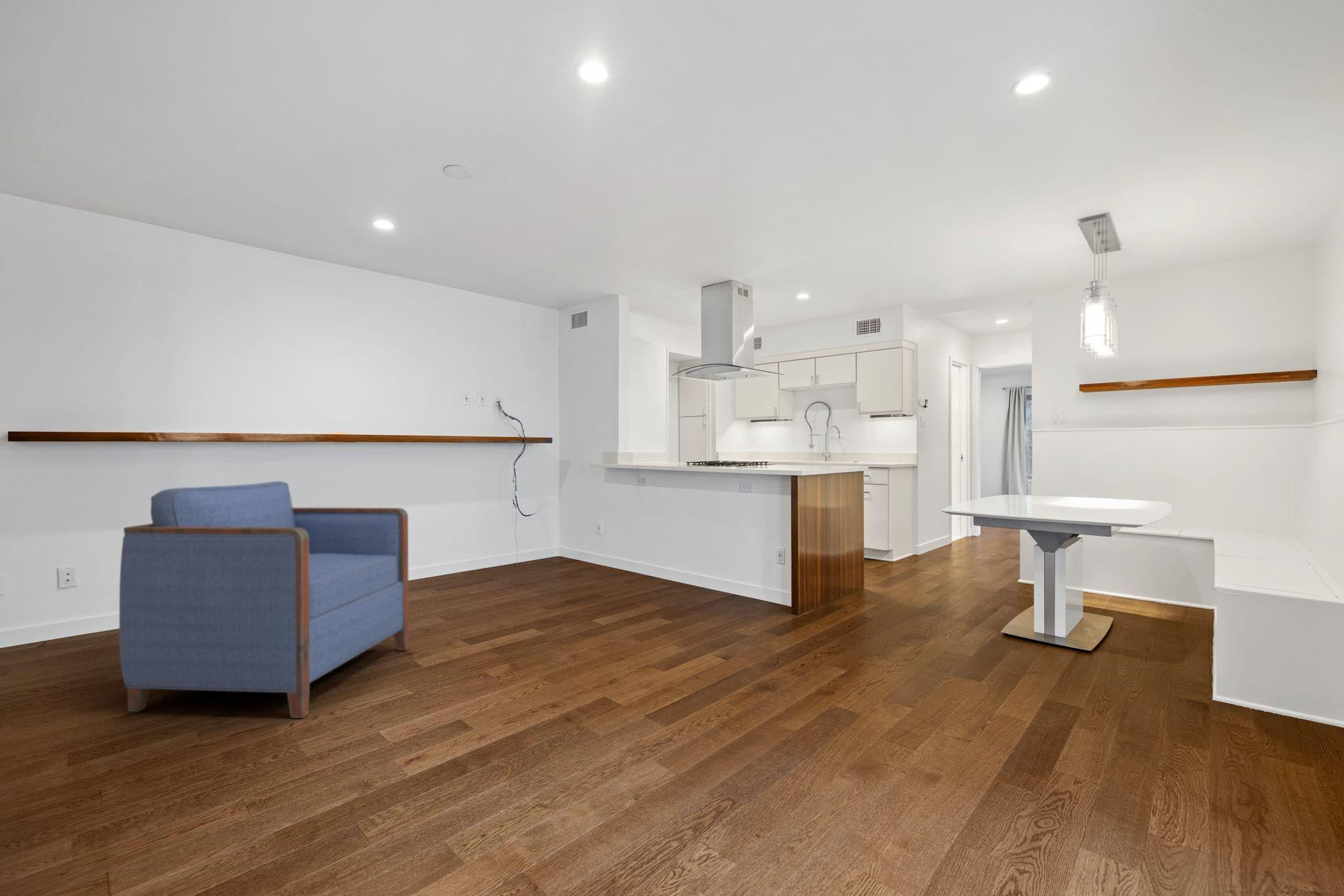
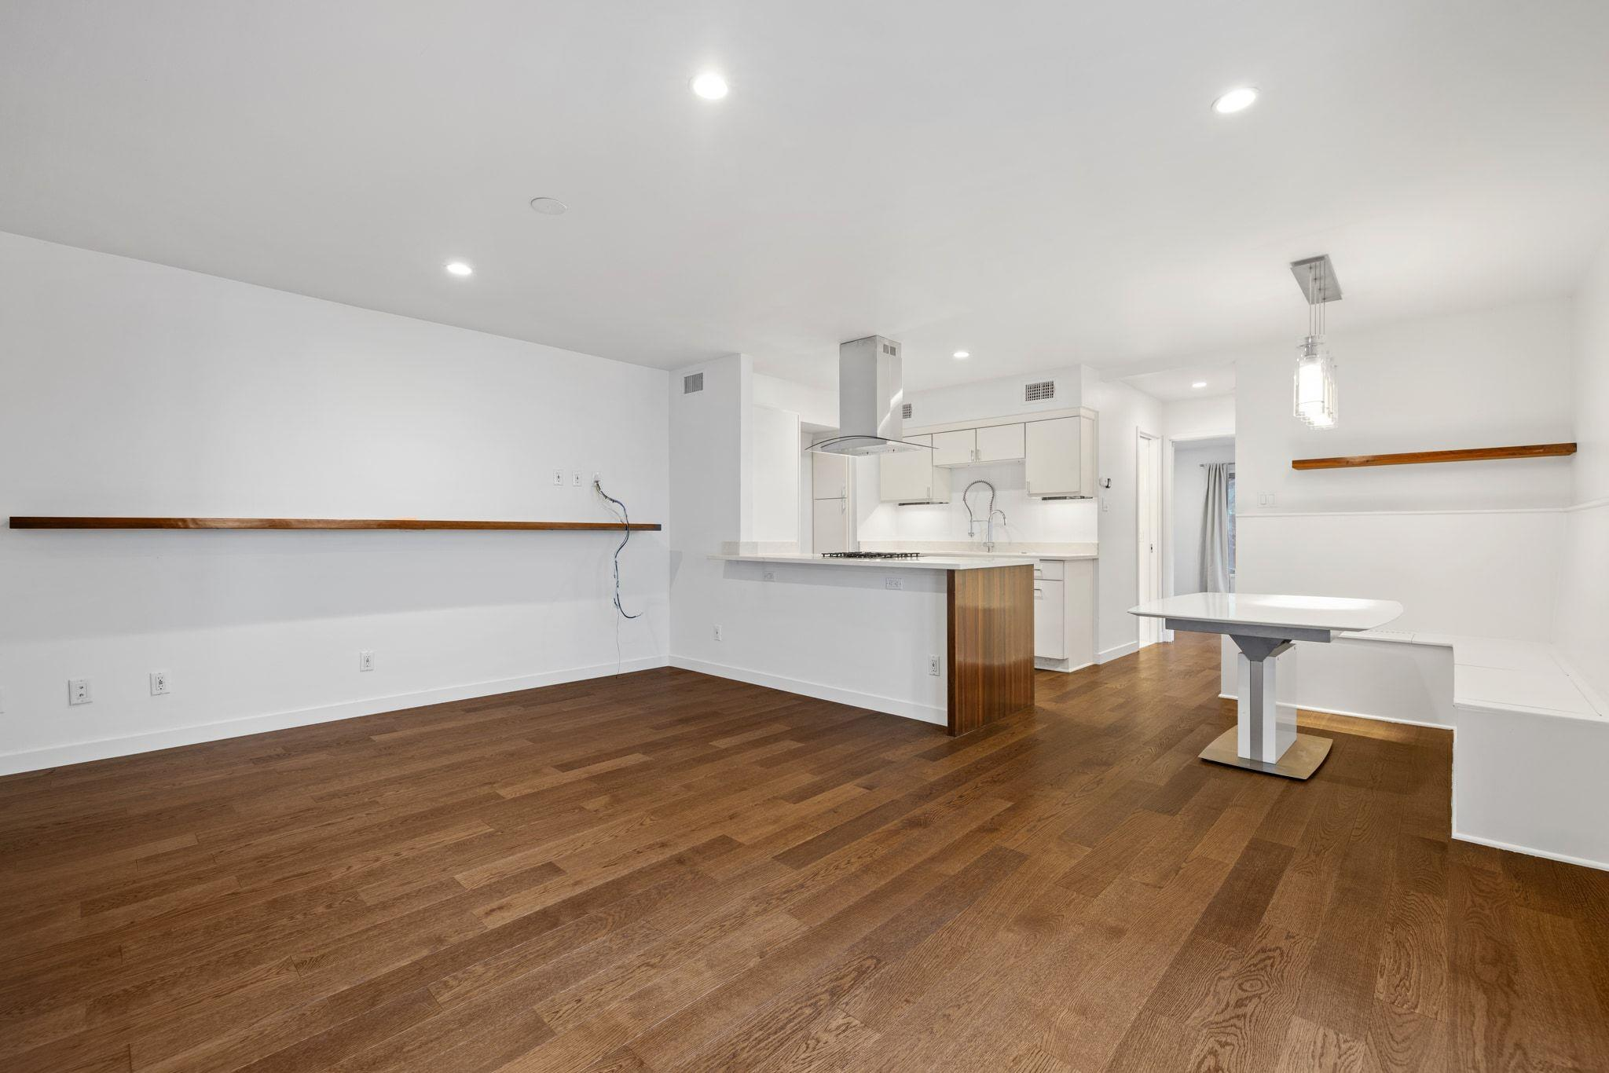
- armchair [119,481,410,719]
